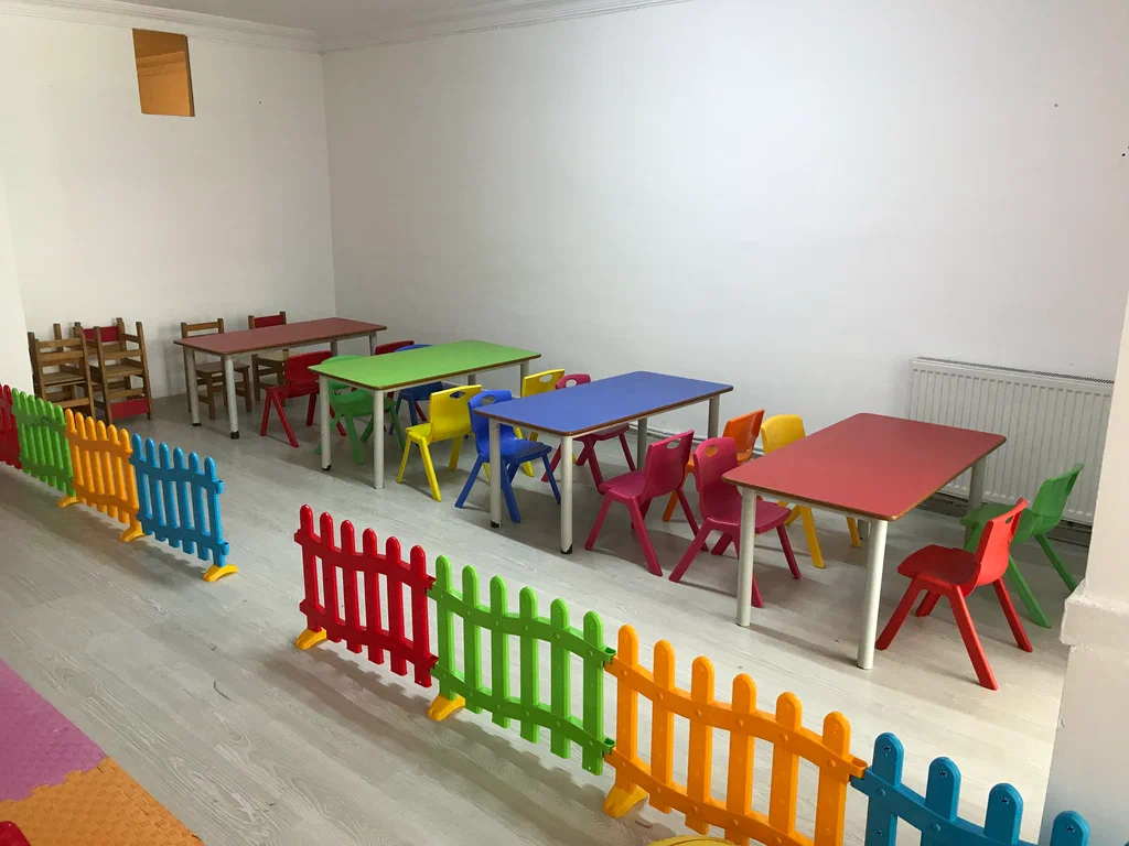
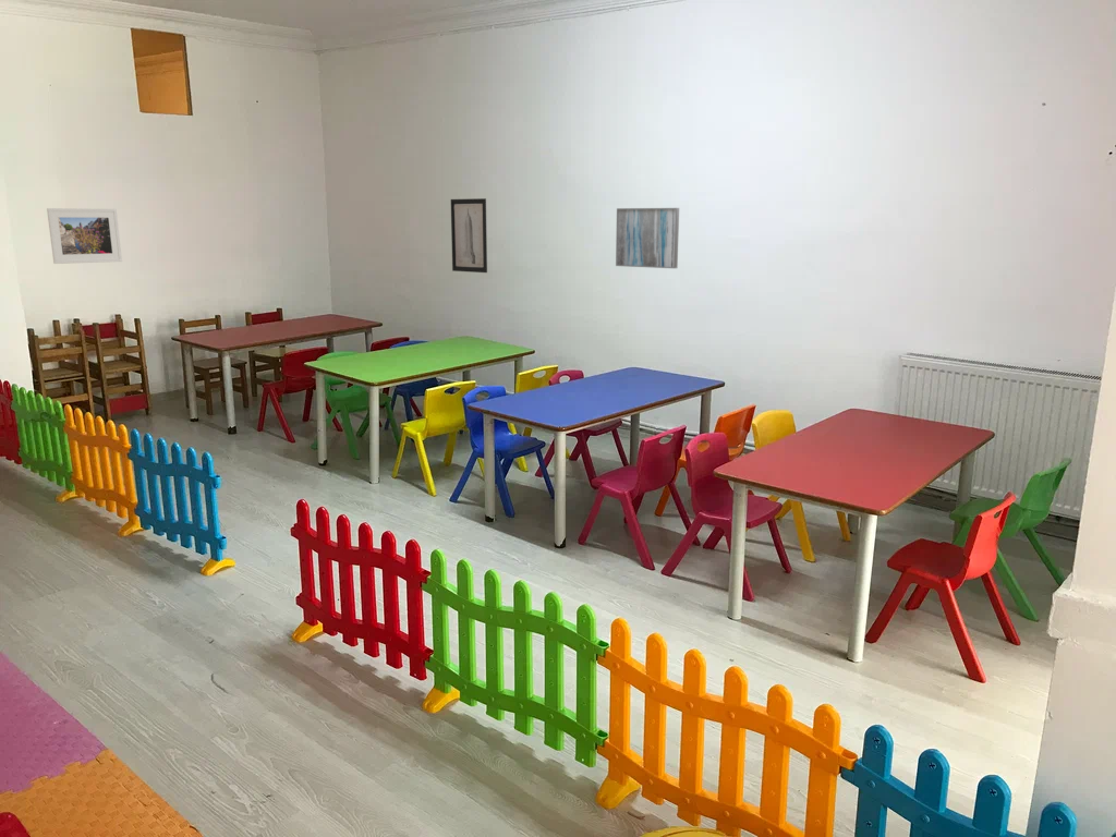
+ wall art [615,207,680,269]
+ wall art [450,197,488,274]
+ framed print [46,207,123,265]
